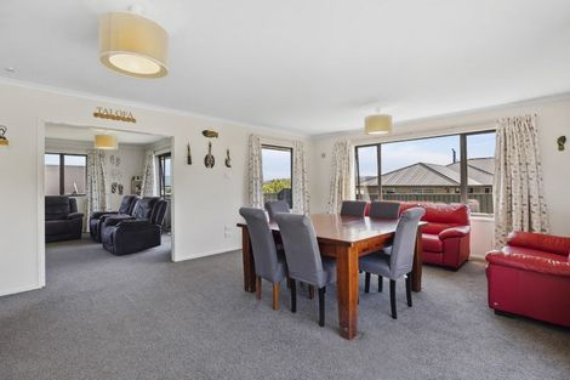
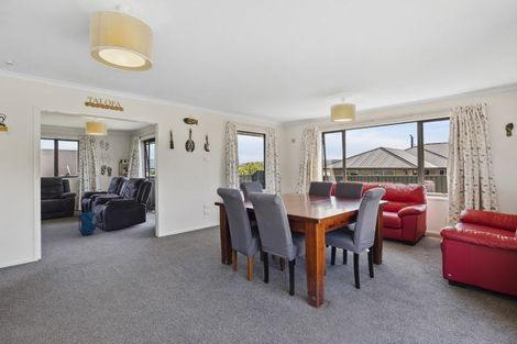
+ backpack [78,209,98,236]
